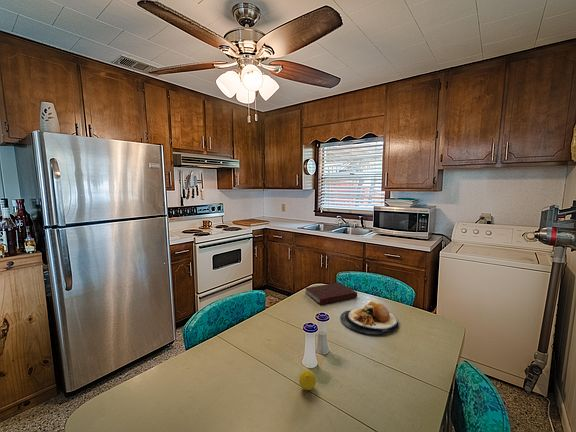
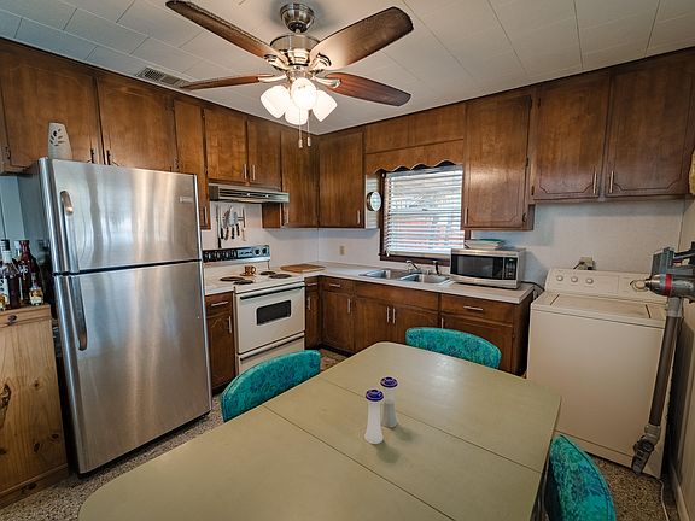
- notebook [304,282,358,305]
- plate [339,300,399,335]
- fruit [298,369,317,391]
